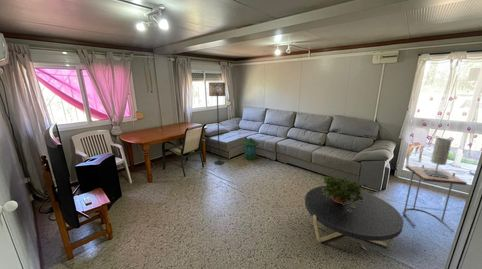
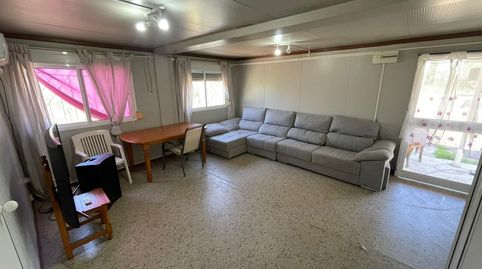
- potted plant [322,175,364,212]
- floor lamp [208,81,227,165]
- side table [402,164,468,233]
- coffee table [304,185,405,248]
- table lamp [424,137,453,178]
- lantern [241,137,260,161]
